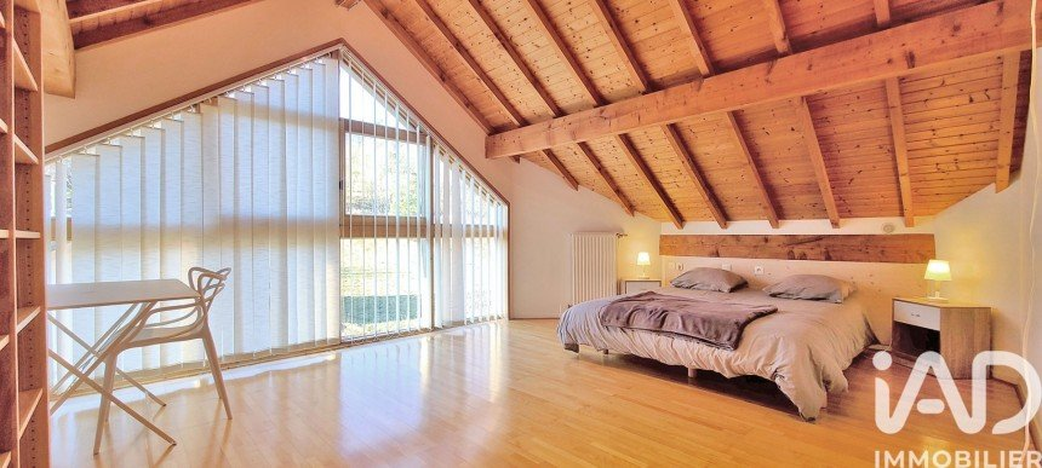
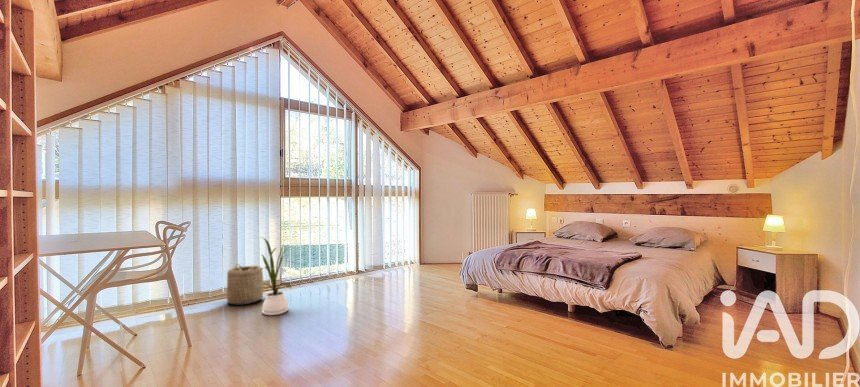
+ house plant [258,236,294,316]
+ basket [226,262,265,305]
